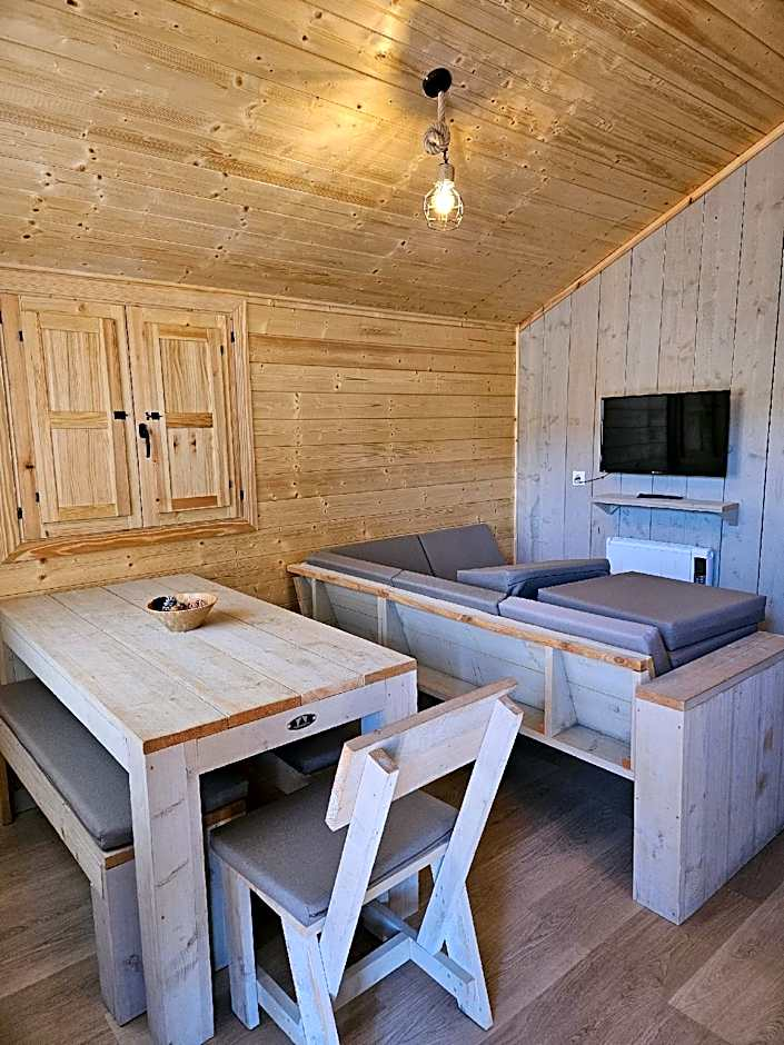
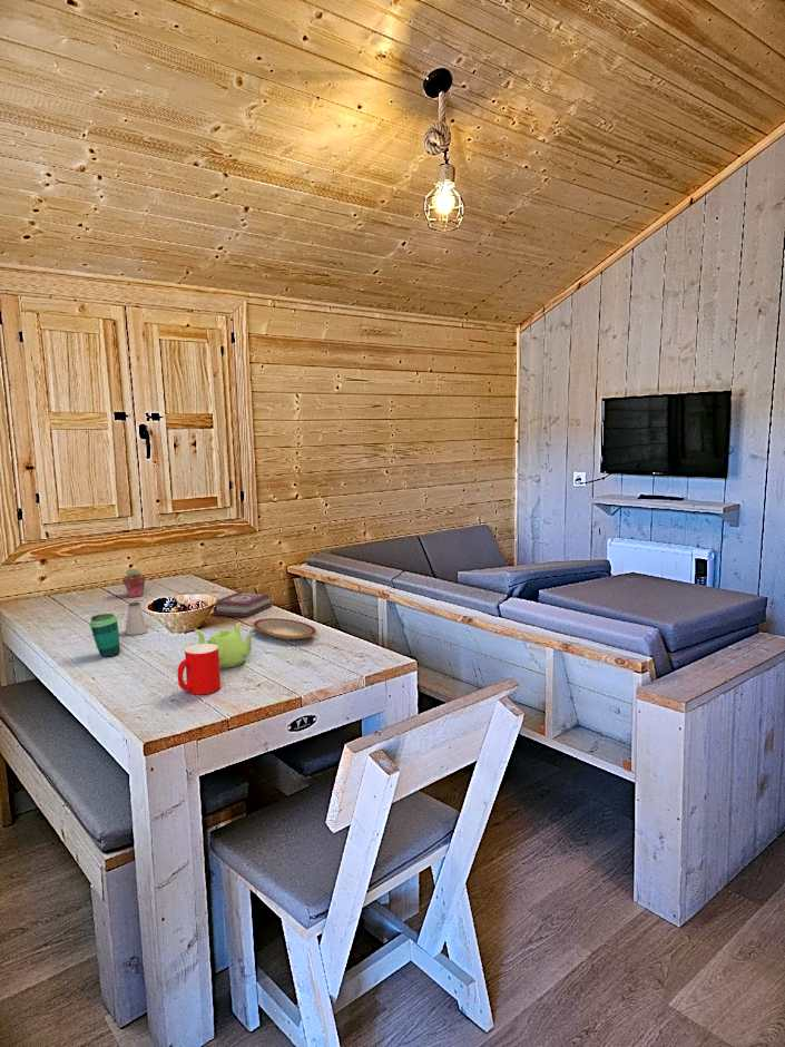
+ book [212,590,273,618]
+ plate [253,617,317,640]
+ cup [177,644,222,695]
+ teapot [193,622,256,669]
+ potted succulent [121,567,147,598]
+ cup [88,613,121,658]
+ saltshaker [124,600,148,636]
